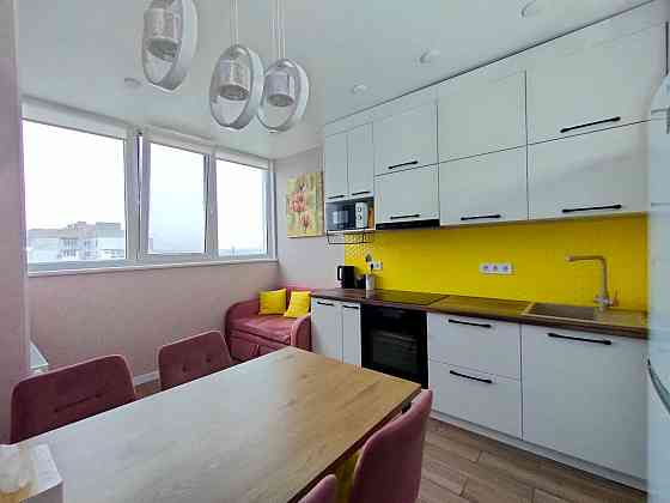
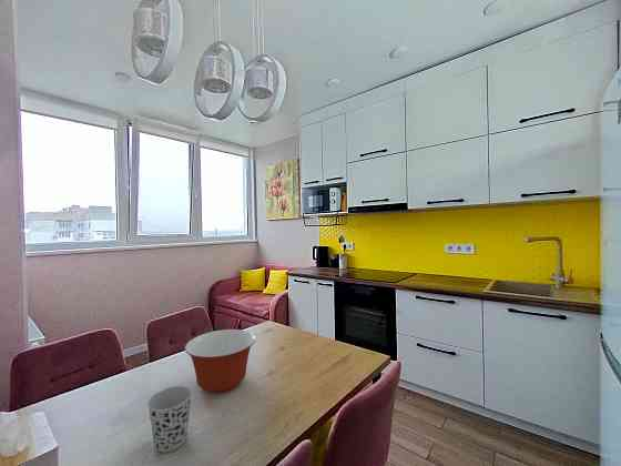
+ cup [146,385,193,454]
+ mixing bowl [184,328,256,394]
